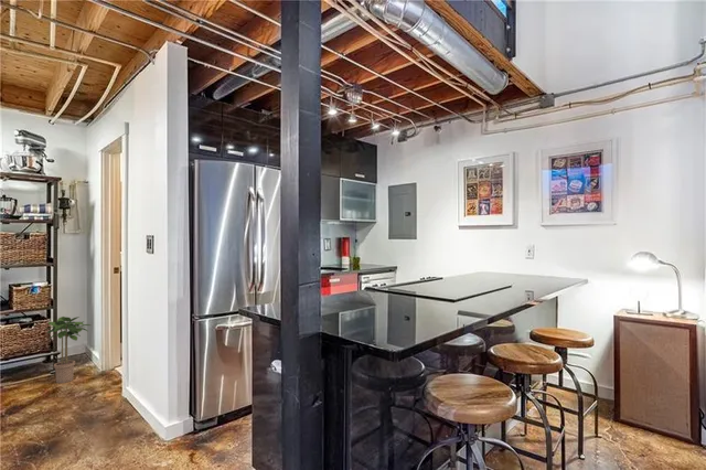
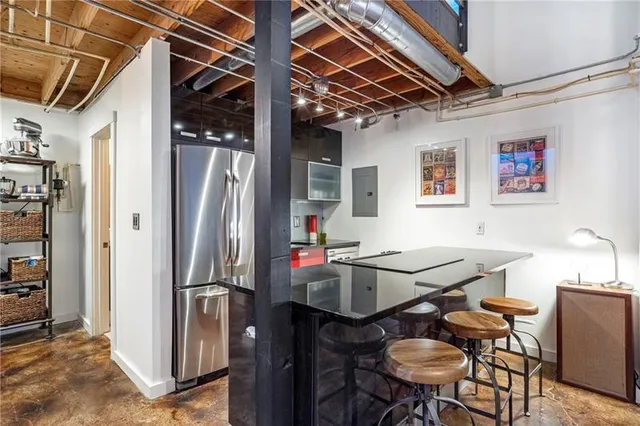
- potted plant [44,316,92,384]
